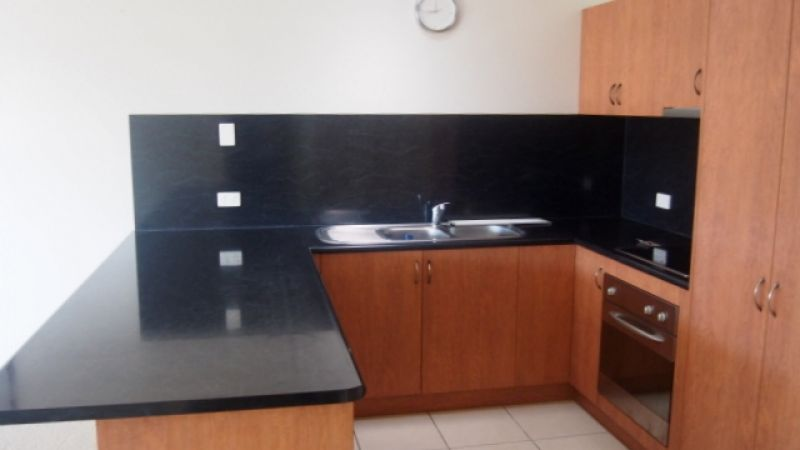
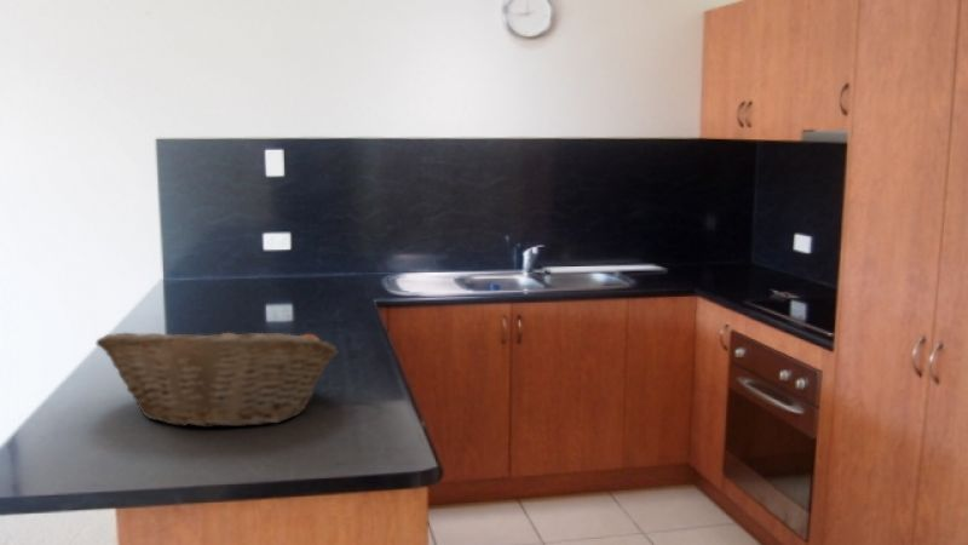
+ fruit basket [94,322,339,429]
